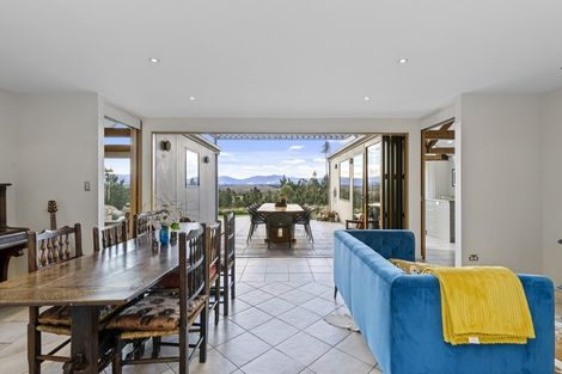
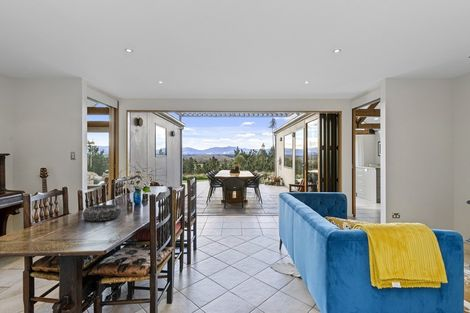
+ decorative bowl [82,204,122,222]
